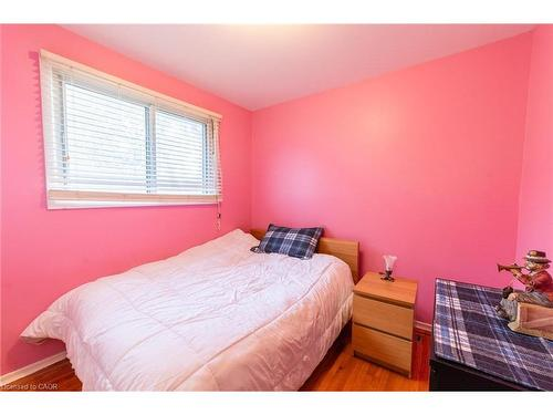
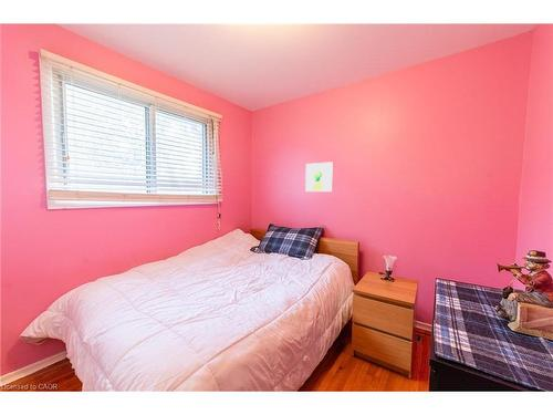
+ wall art [304,160,334,193]
